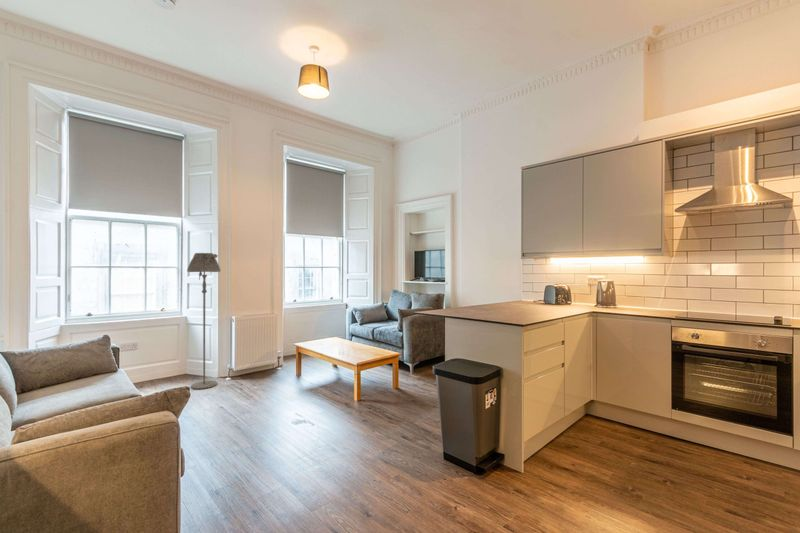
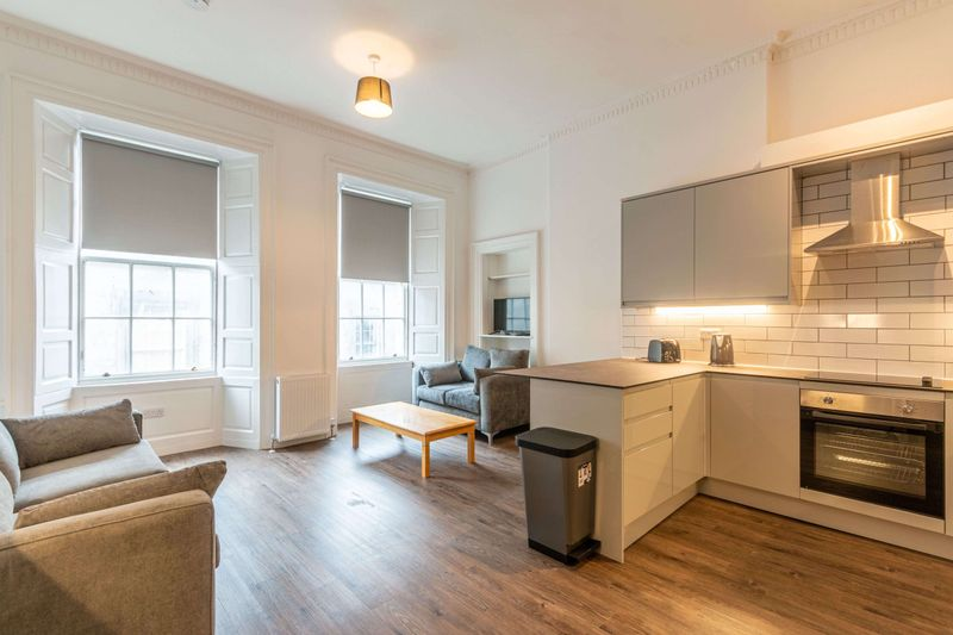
- floor lamp [186,252,222,390]
